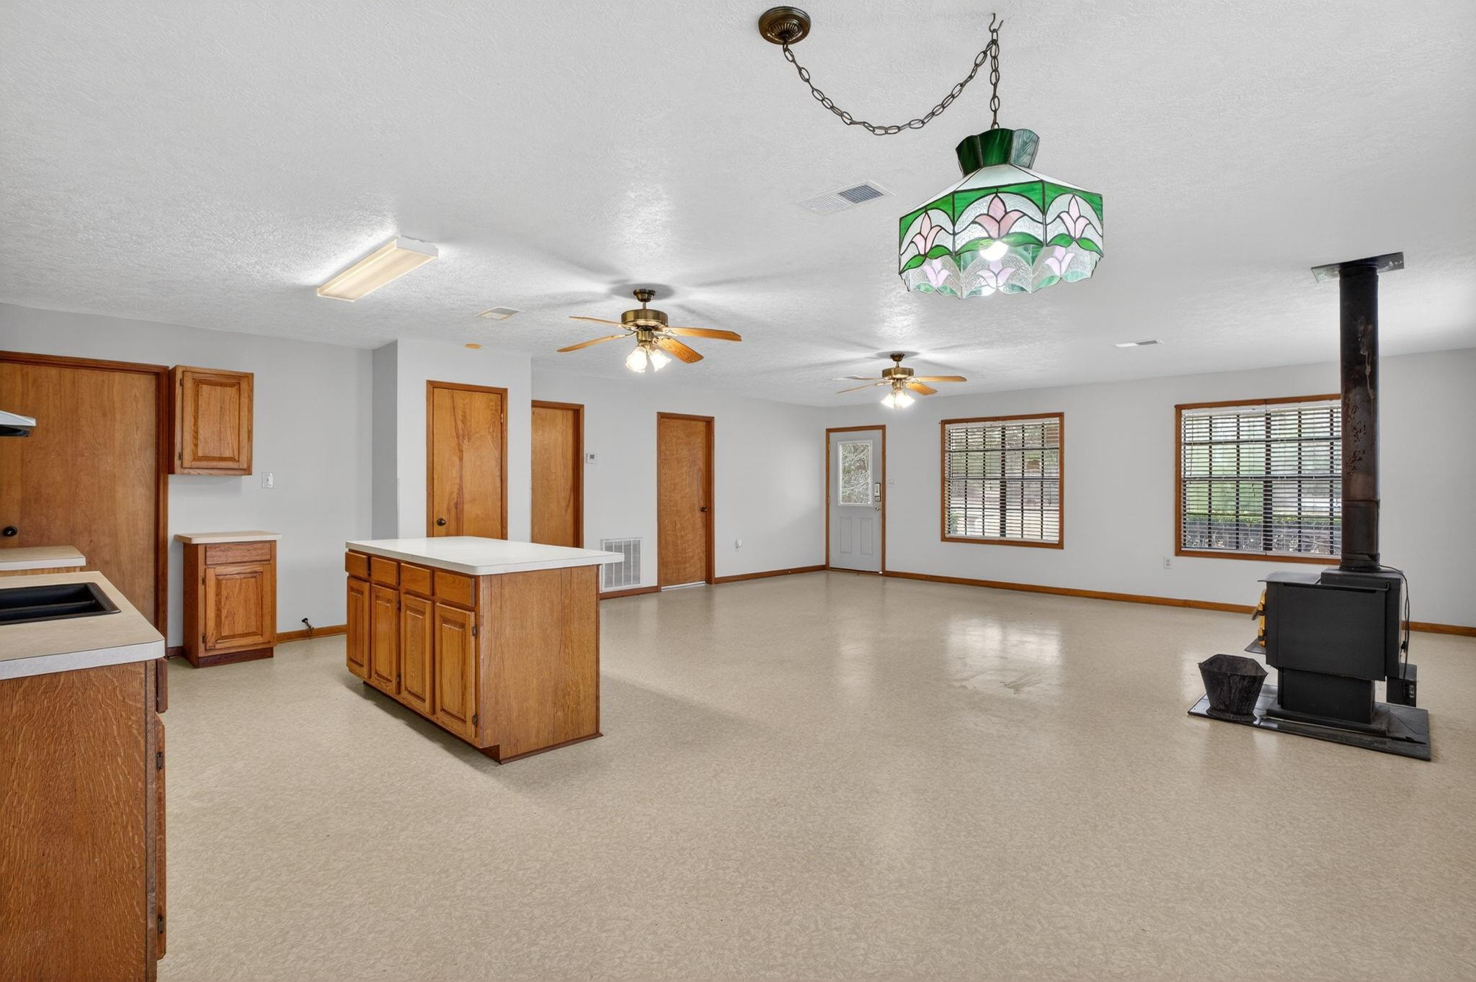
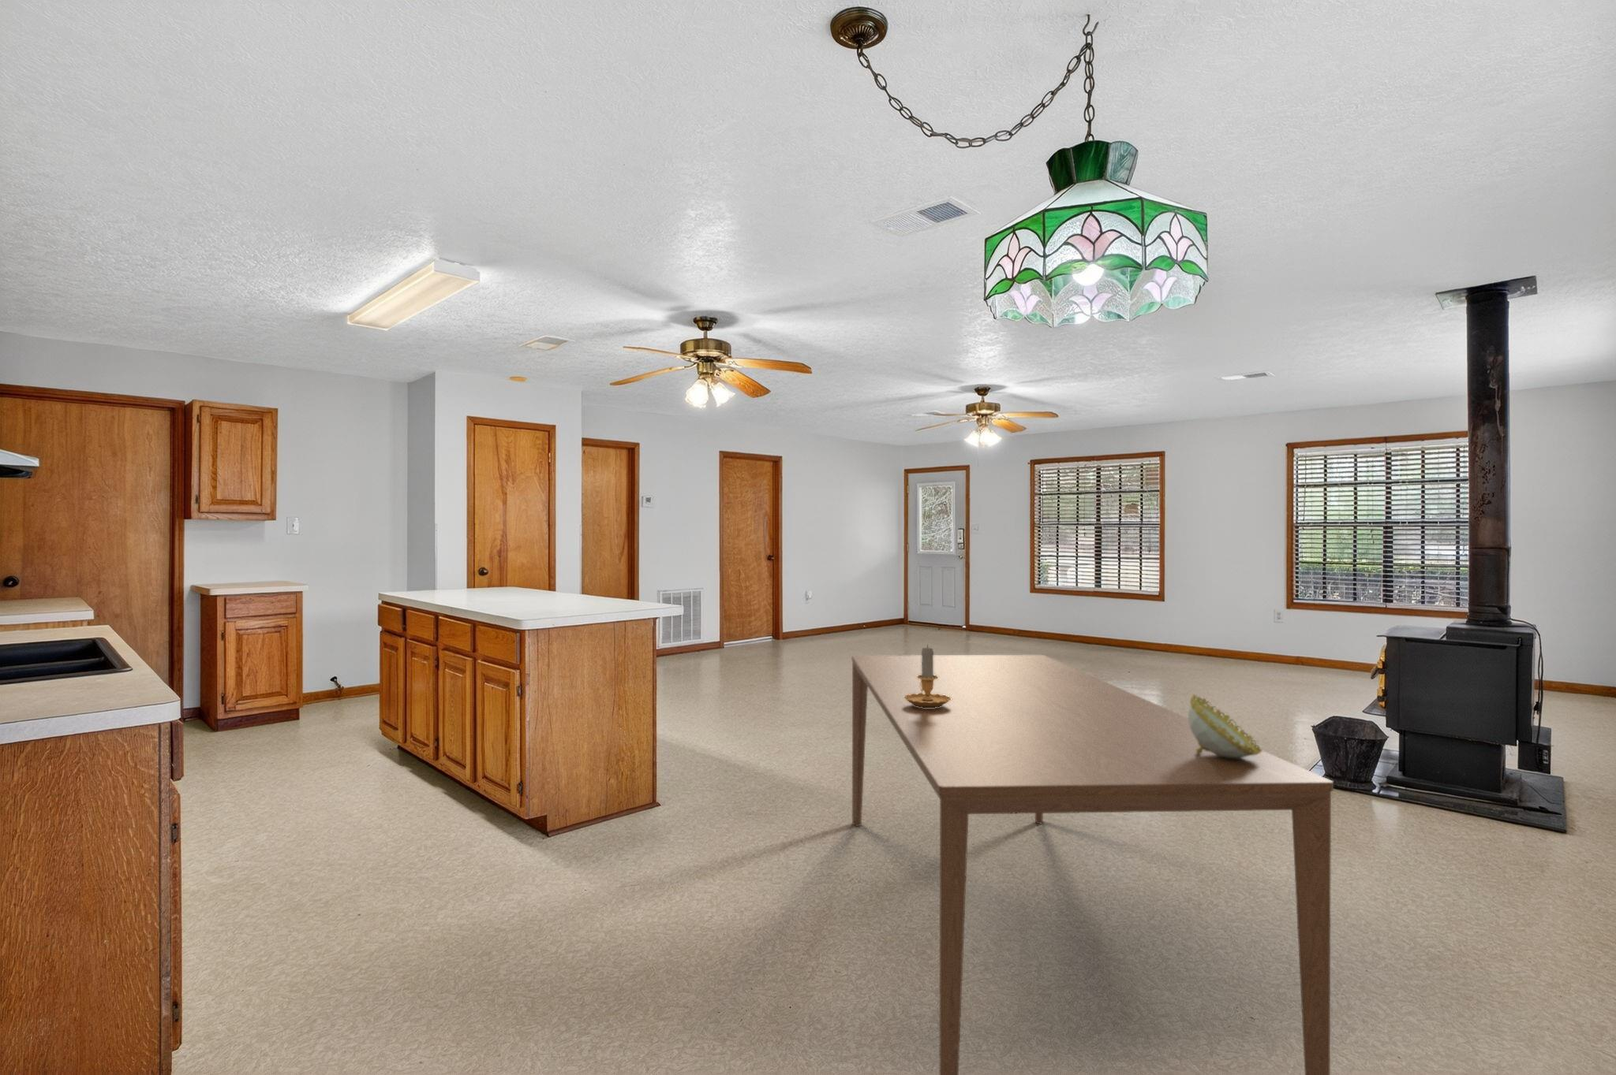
+ decorative bowl [1187,693,1263,758]
+ dining table [850,654,1334,1075]
+ candlestick [904,644,952,708]
